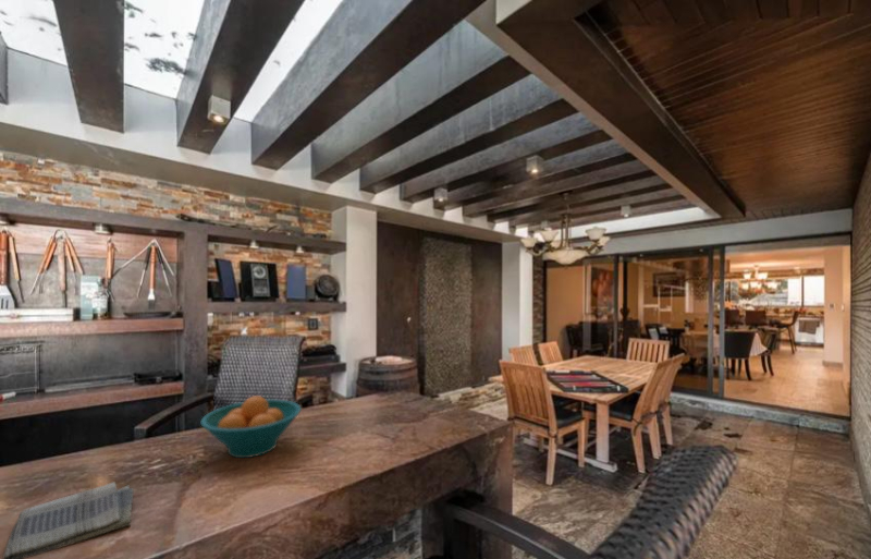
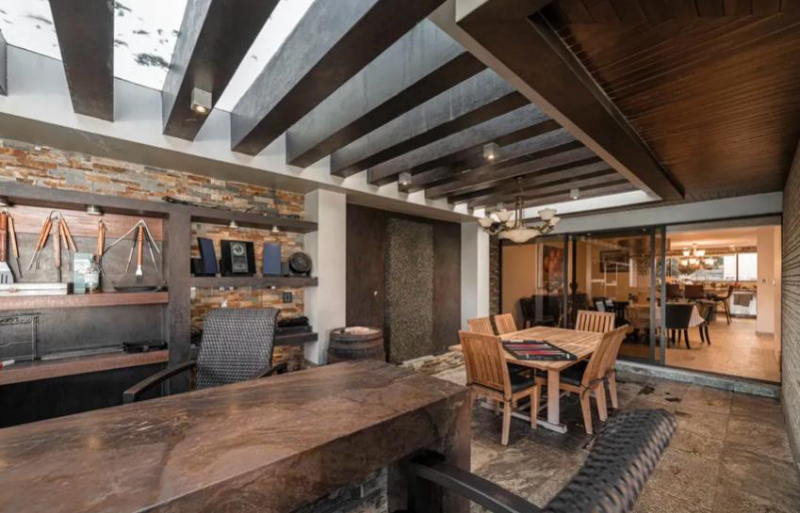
- dish towel [1,481,135,559]
- fruit bowl [199,394,303,459]
